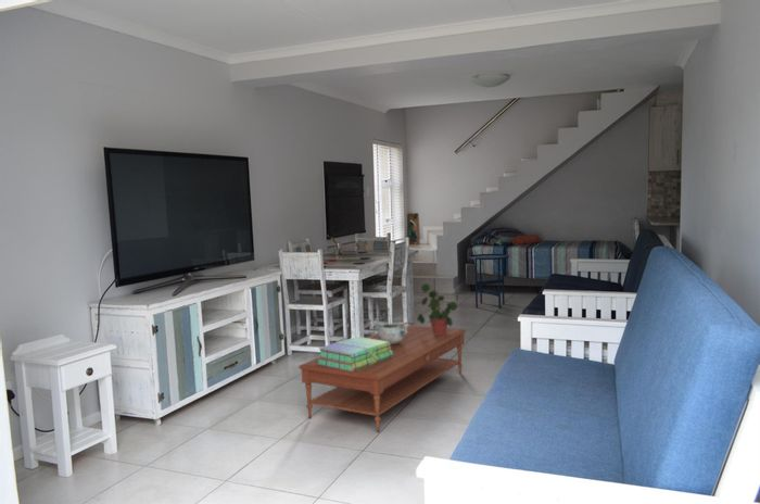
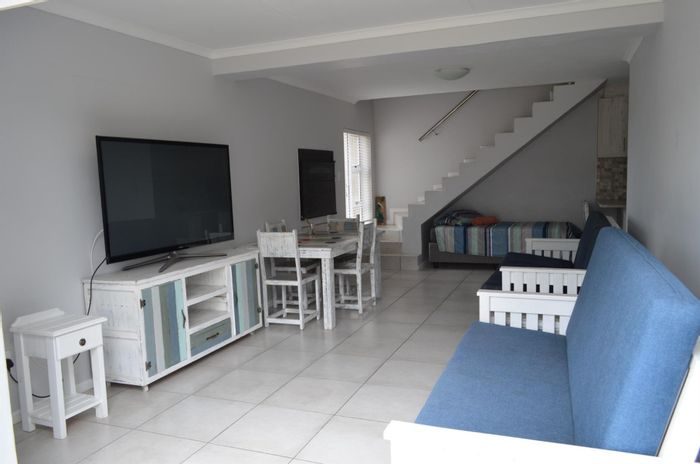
- decorative bowl [371,319,410,344]
- stack of books [316,336,393,371]
- potted plant [416,282,459,335]
- coffee table [297,323,467,433]
- side table [469,253,510,310]
